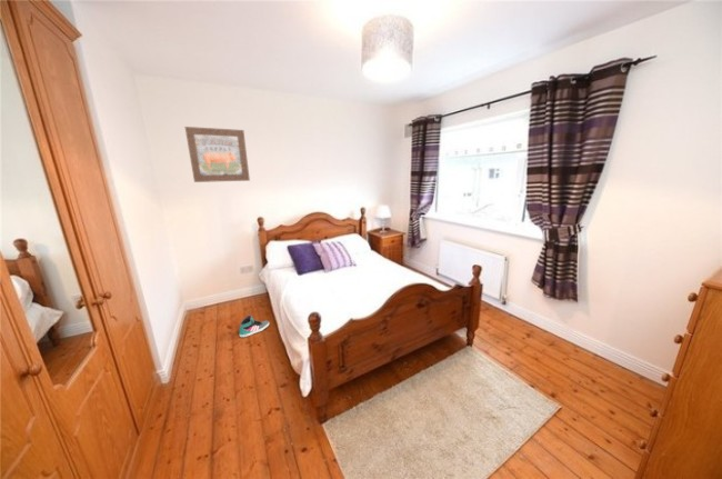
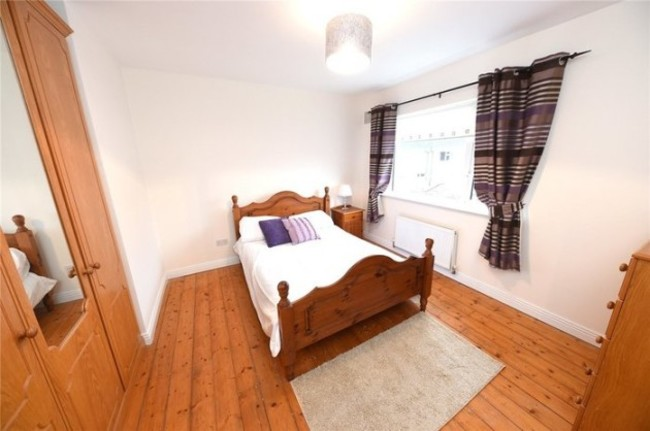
- wall art [184,126,251,183]
- sneaker [238,313,270,339]
